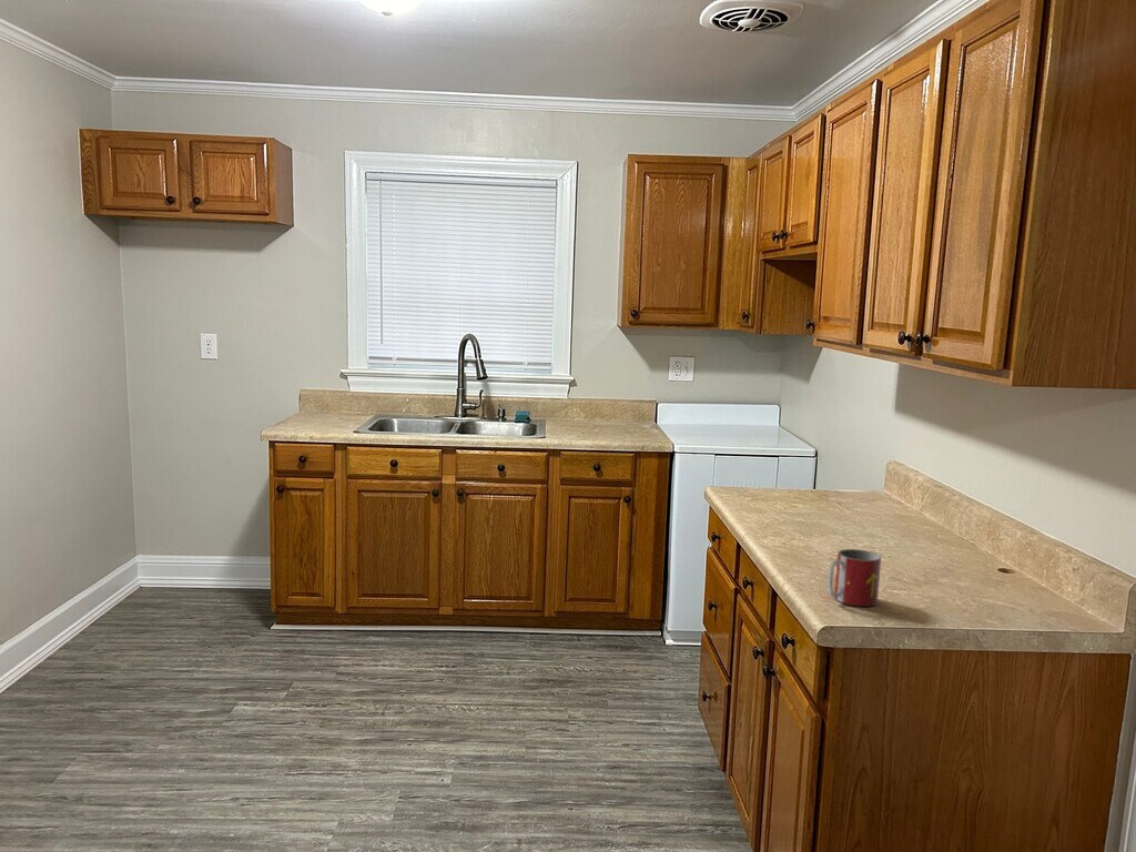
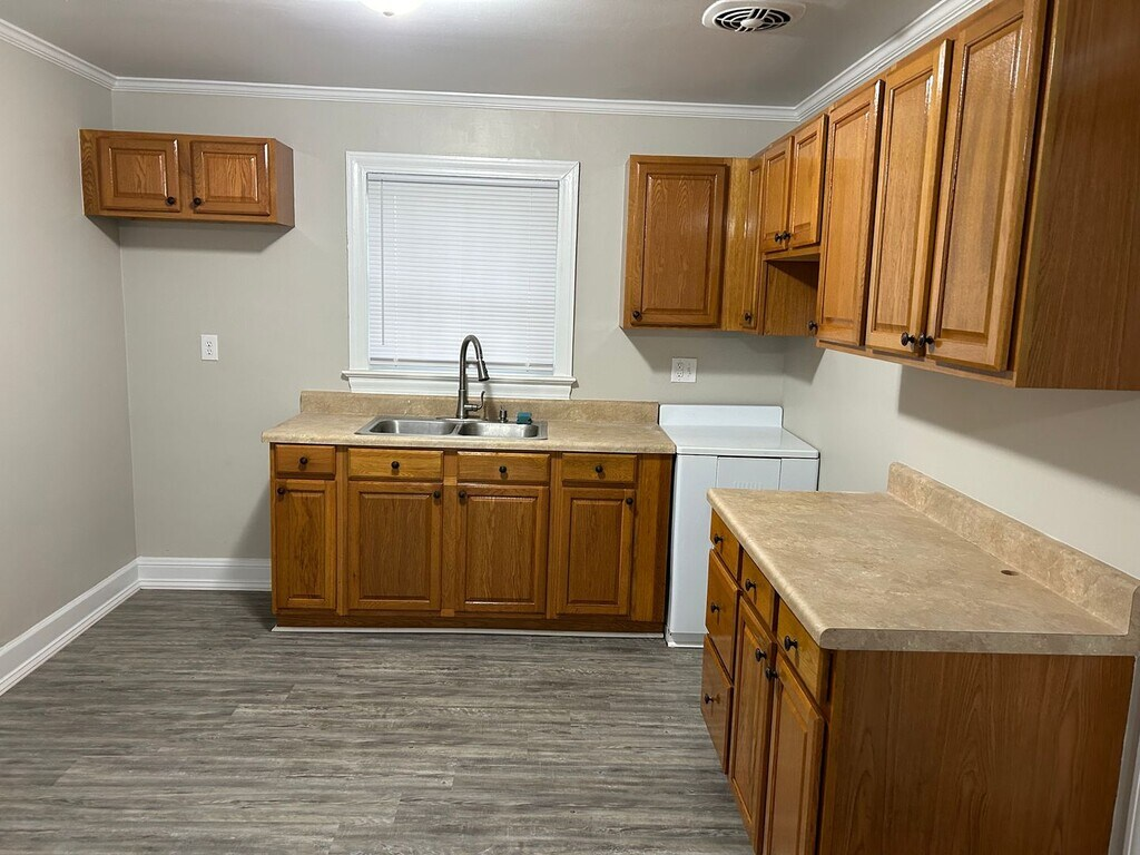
- mug [826,548,882,608]
